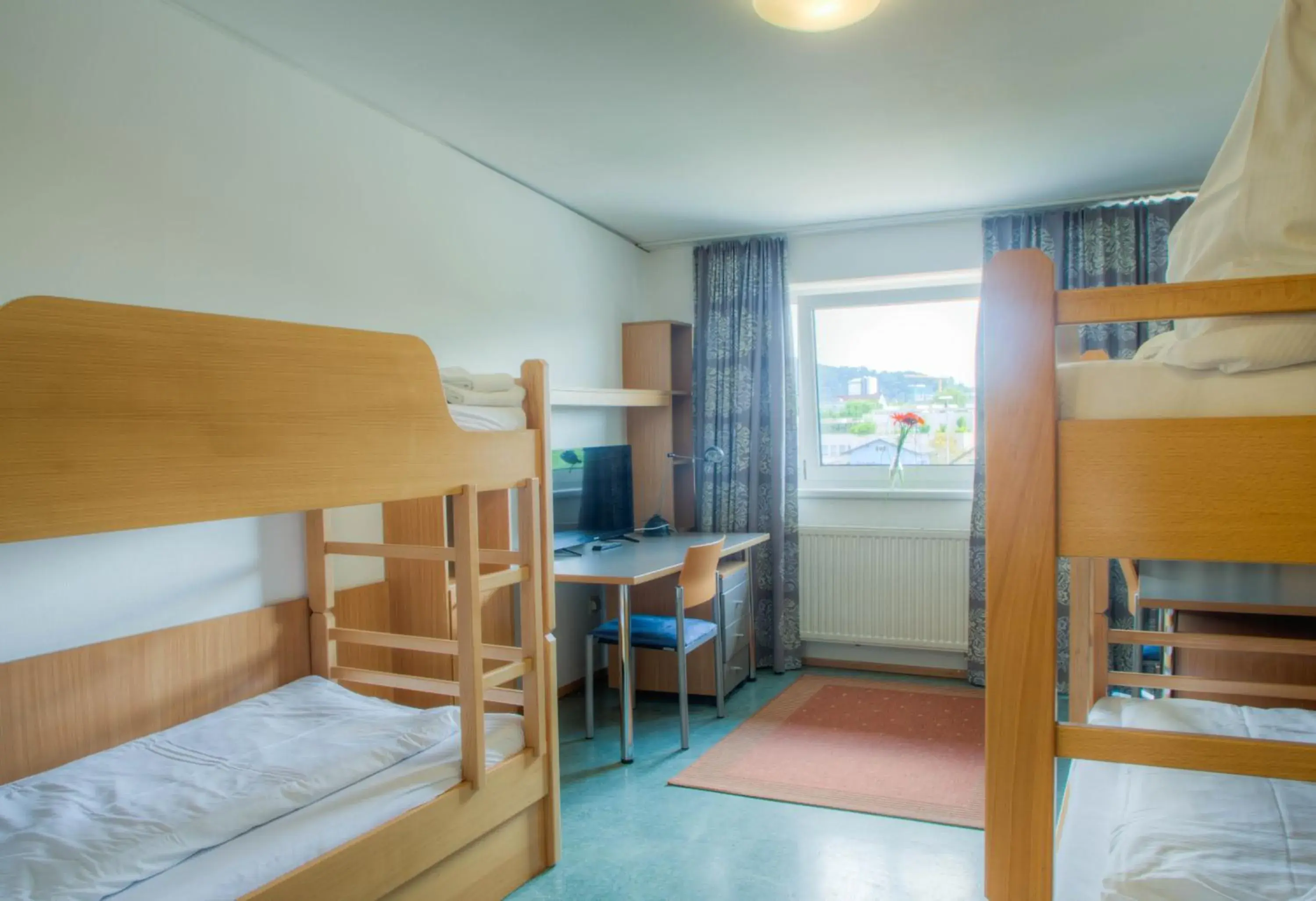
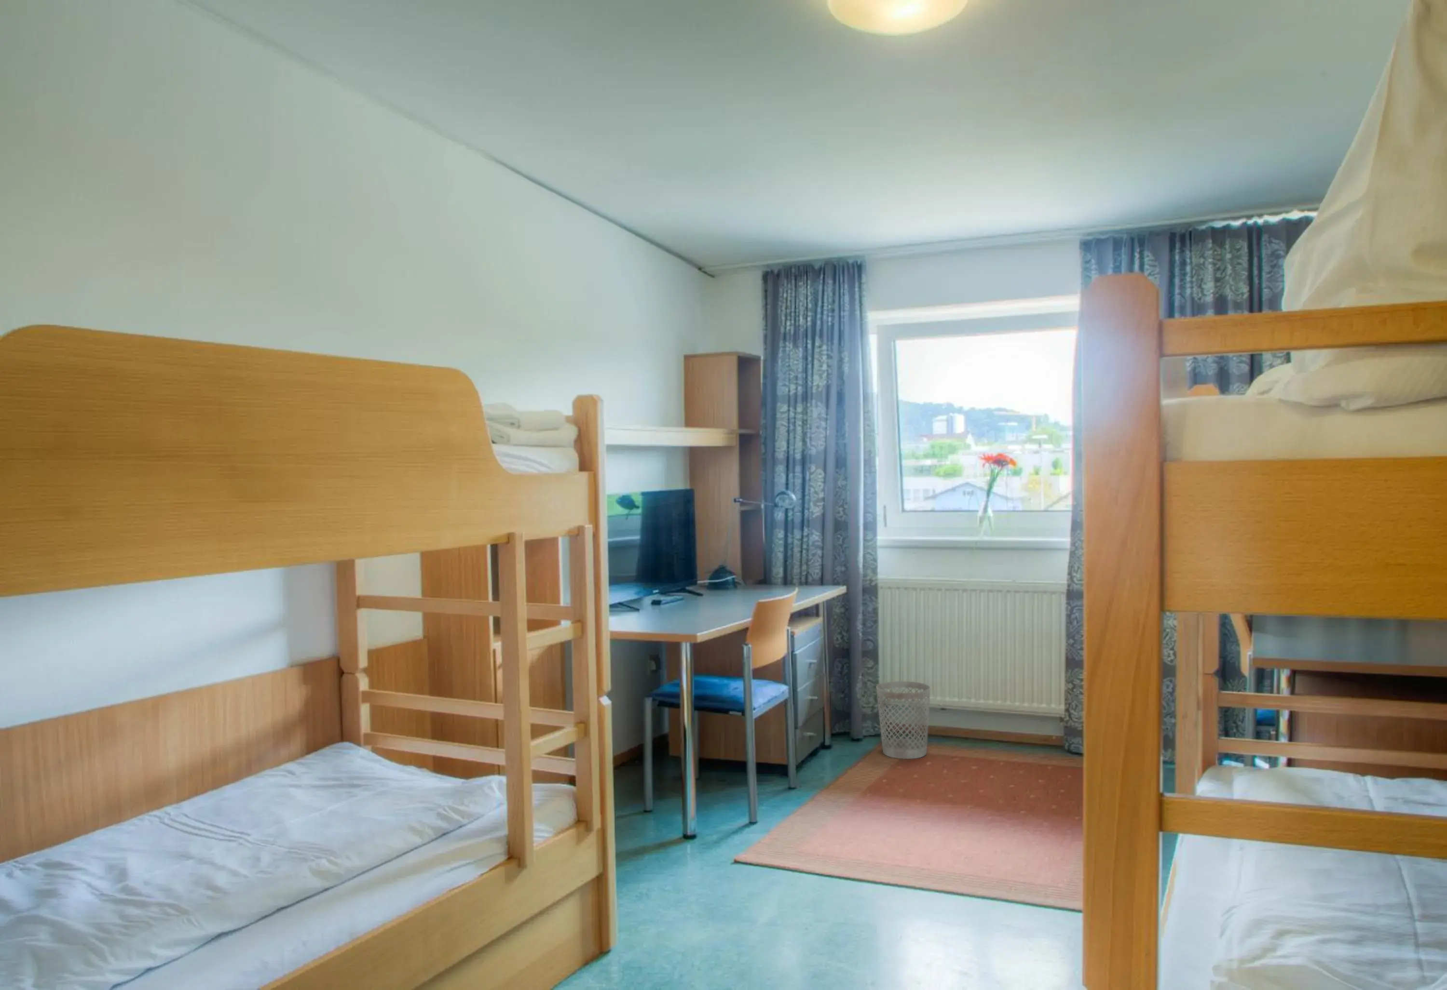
+ wastebasket [875,680,931,759]
